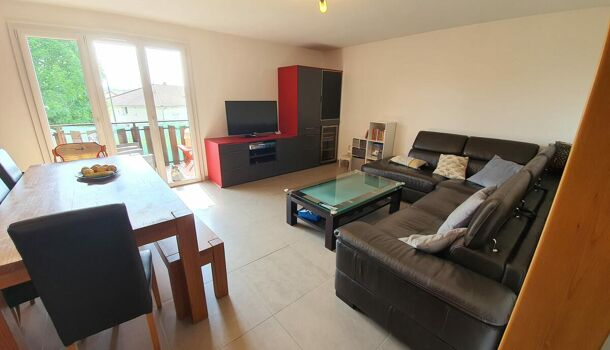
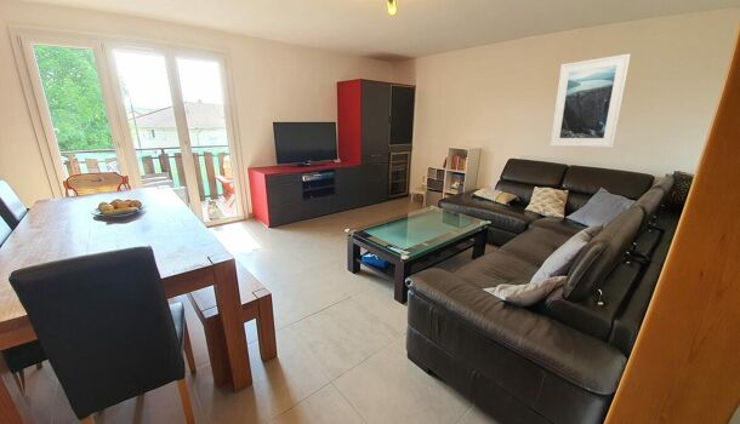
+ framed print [548,53,632,148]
